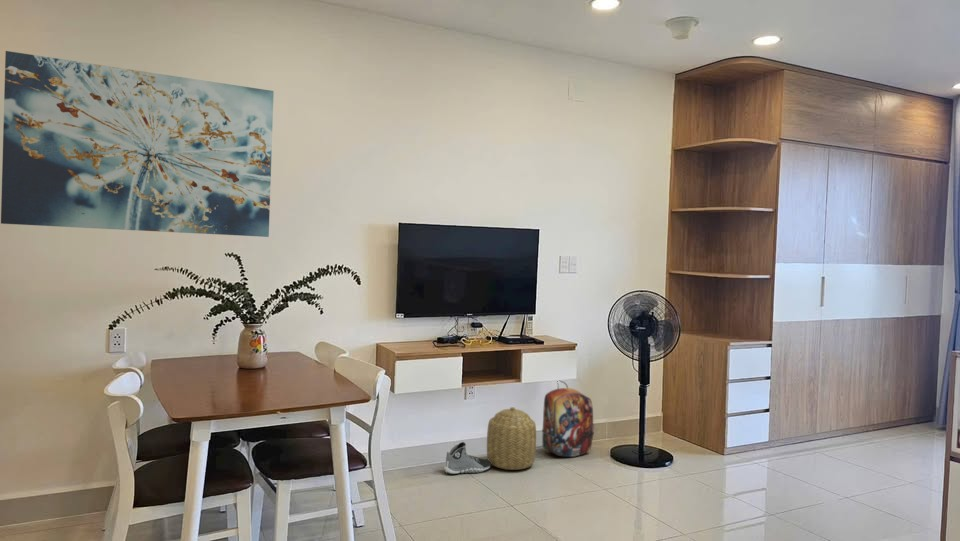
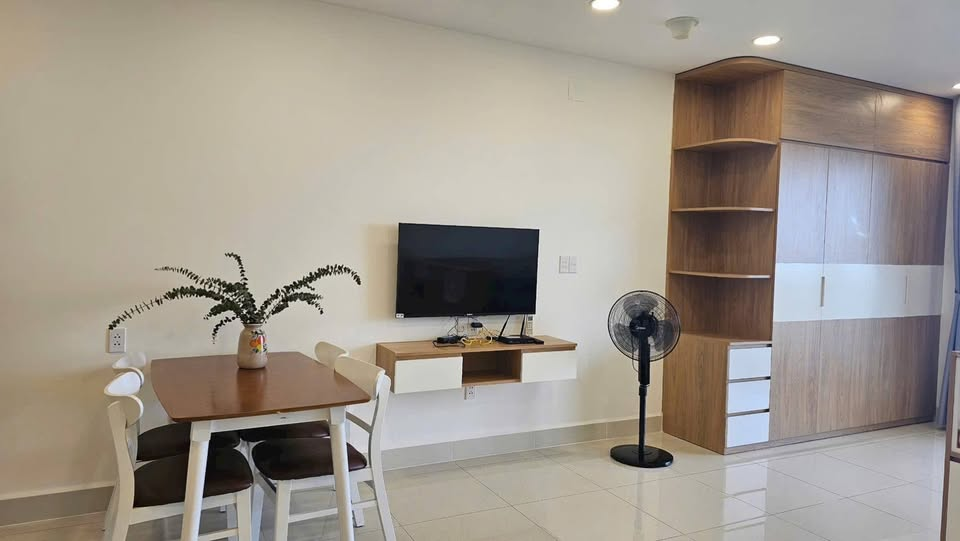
- backpack [541,380,595,458]
- sneaker [443,441,492,475]
- basket [486,406,537,471]
- wall art [0,50,275,238]
